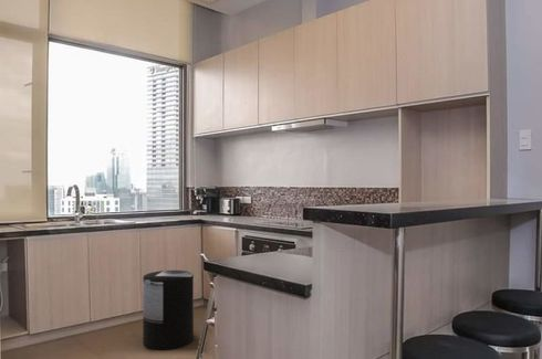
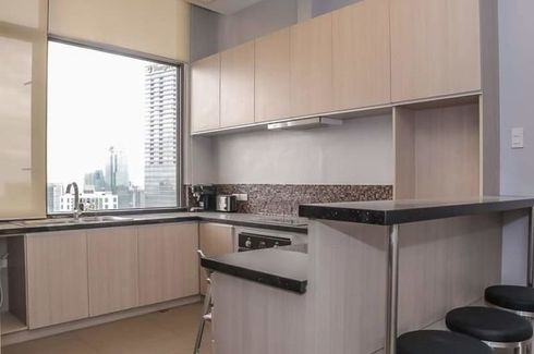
- trash can [142,270,195,351]
